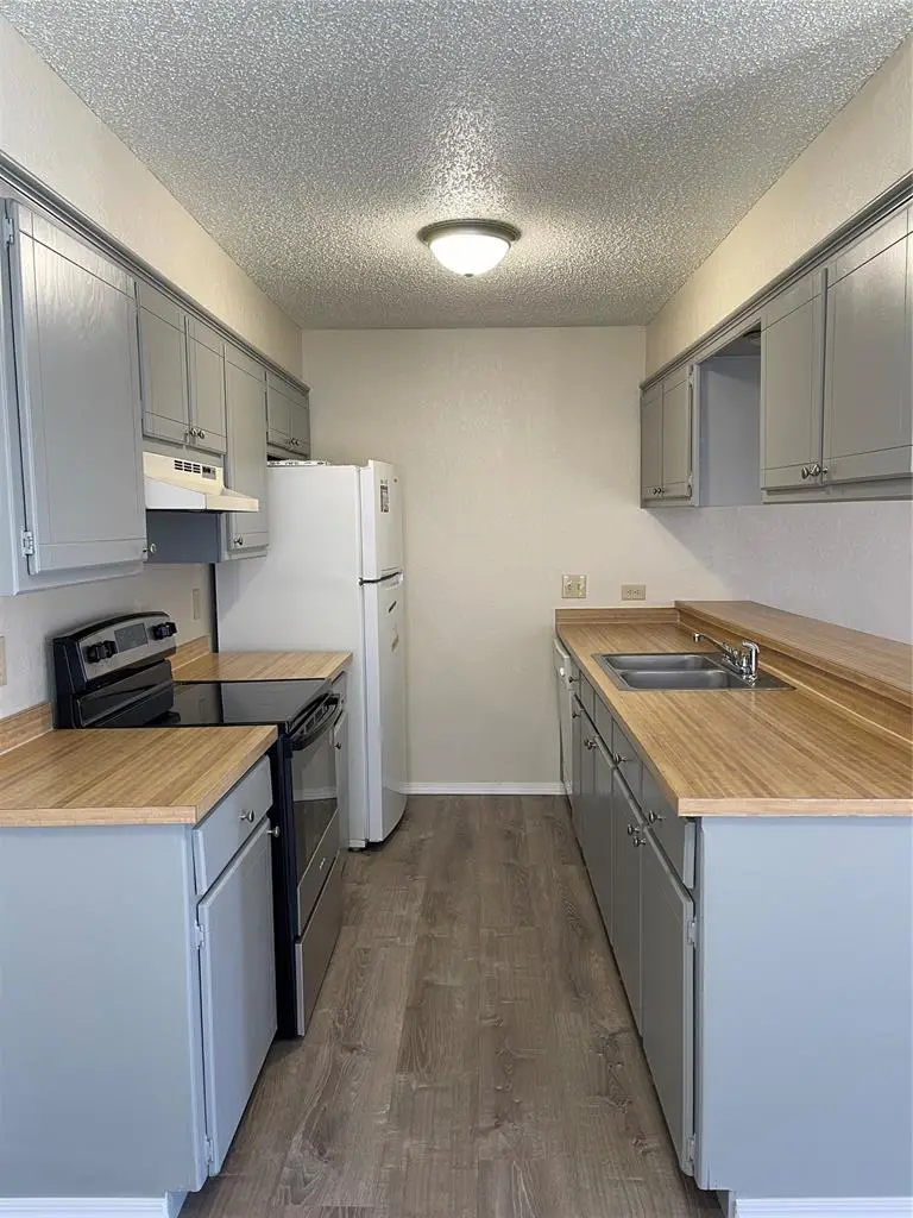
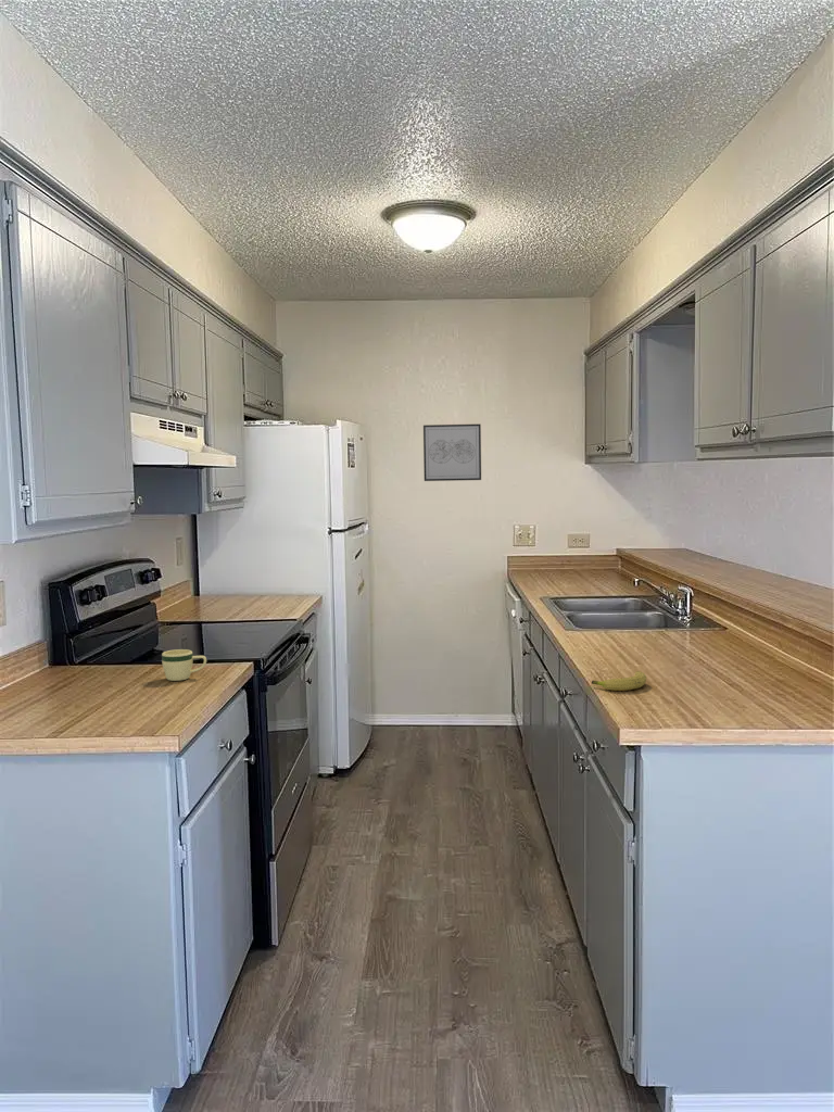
+ mug [161,648,207,682]
+ fruit [591,670,647,691]
+ wall art [422,422,482,482]
